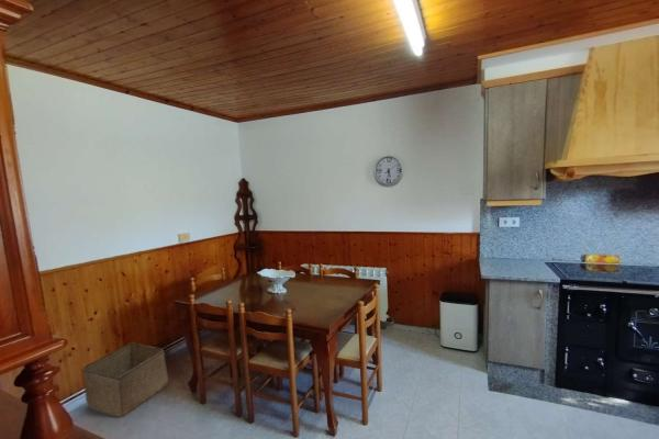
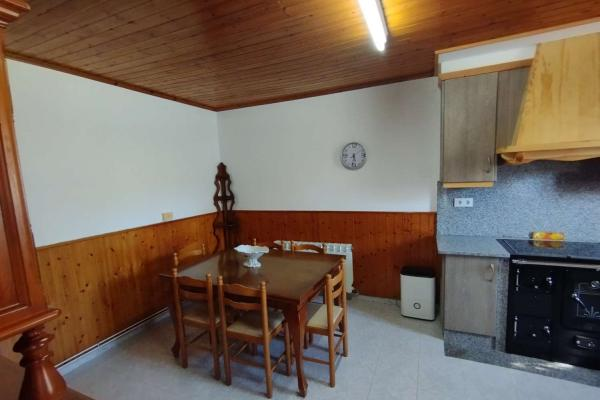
- storage bin [81,341,169,419]
